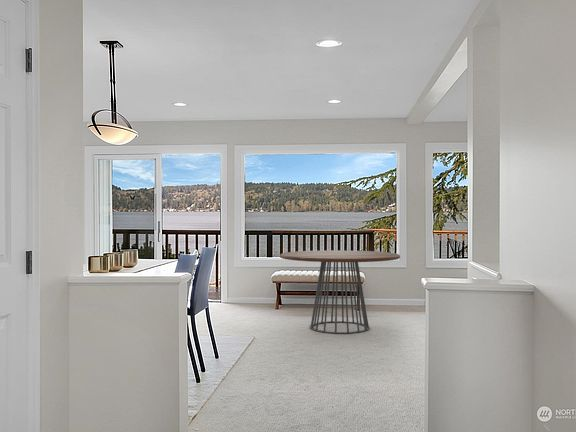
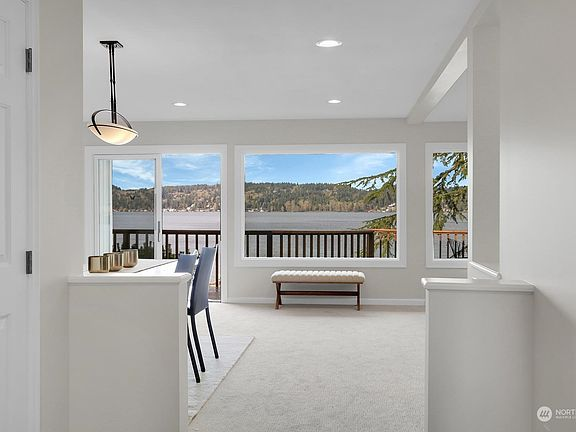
- dining table [279,249,401,334]
